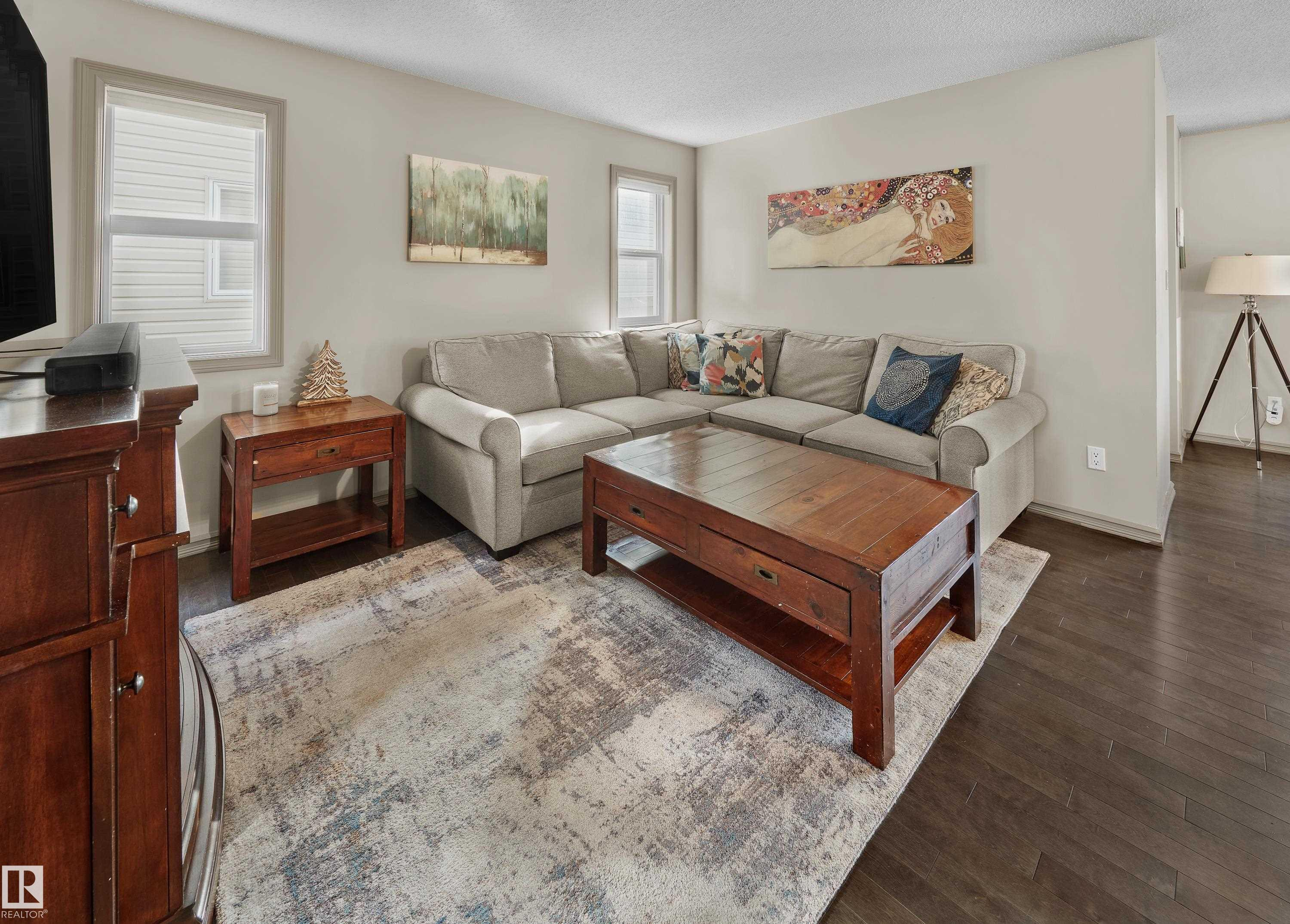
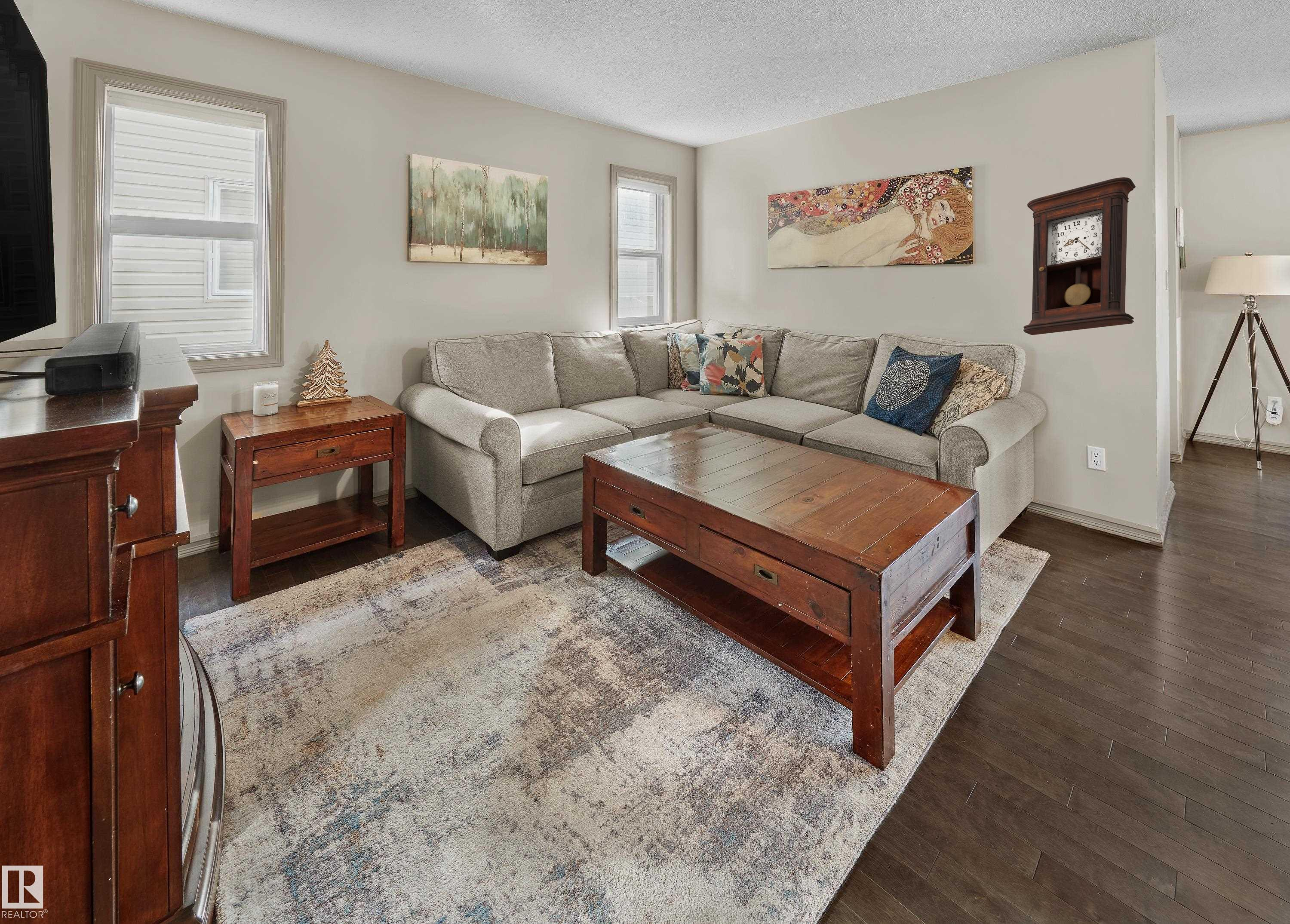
+ pendulum clock [1023,177,1136,335]
